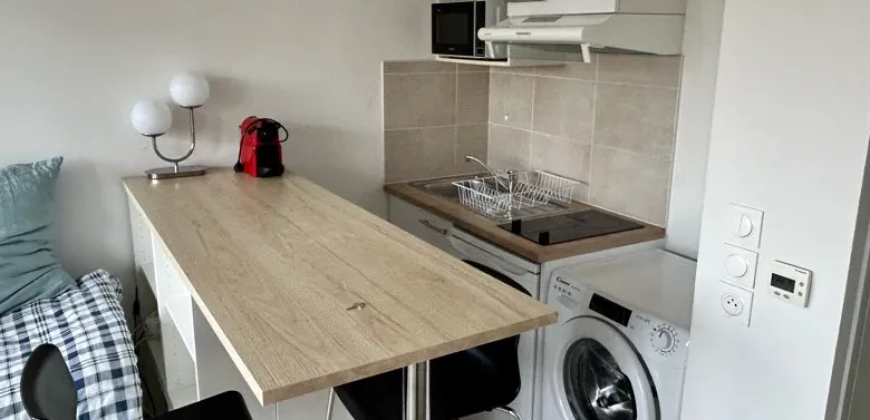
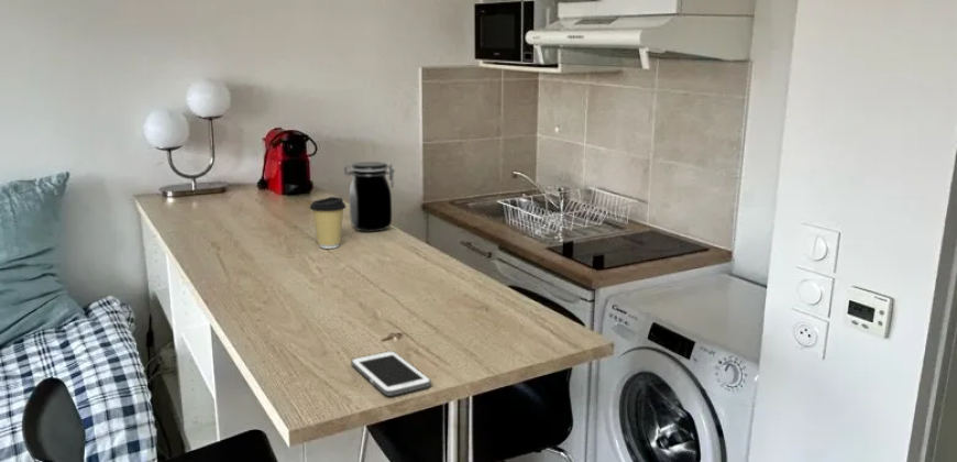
+ jar [343,161,396,233]
+ coffee cup [309,196,348,250]
+ cell phone [350,350,432,397]
